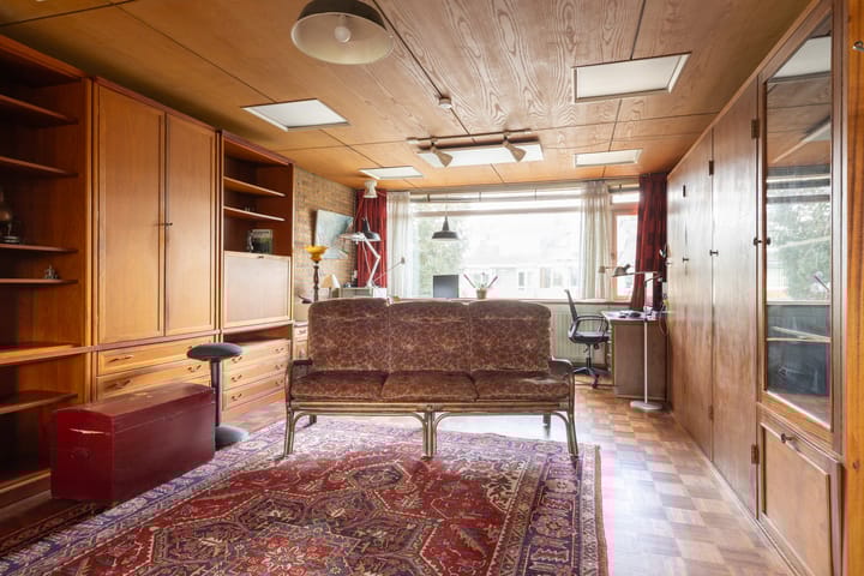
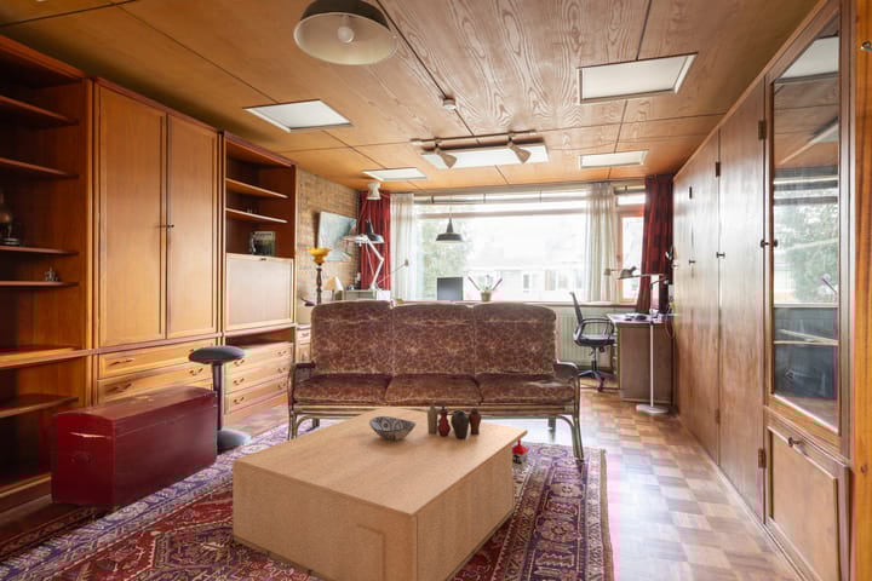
+ vase [426,402,483,439]
+ coffee table [231,405,529,581]
+ decorative bowl [369,416,415,441]
